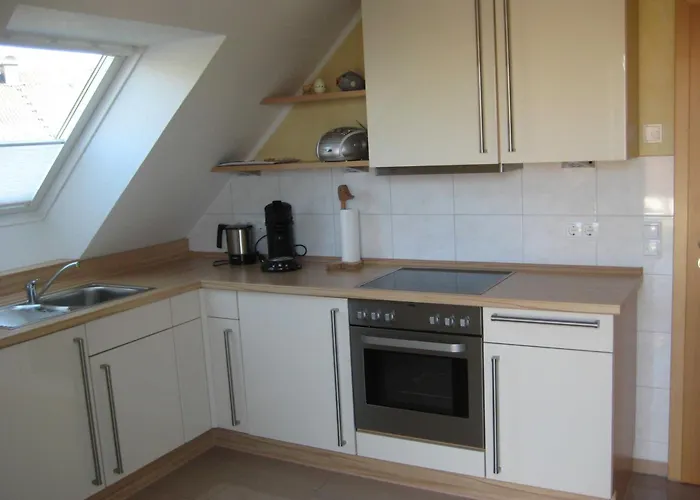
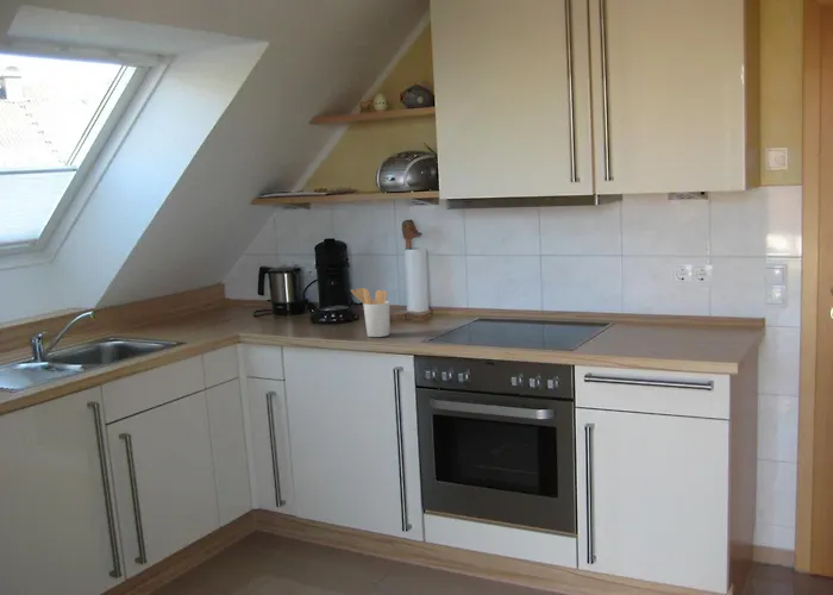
+ utensil holder [350,287,390,338]
